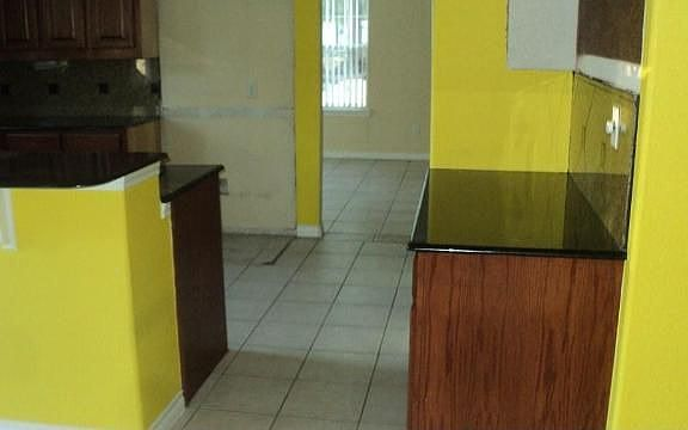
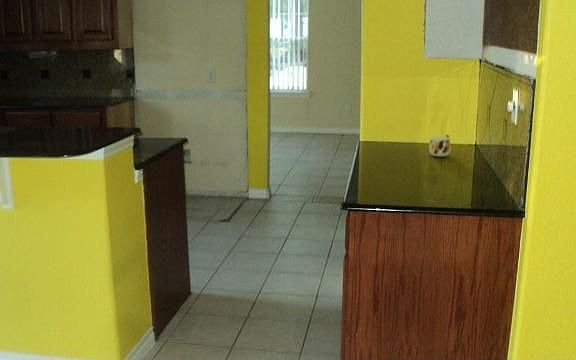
+ mug [428,134,452,158]
